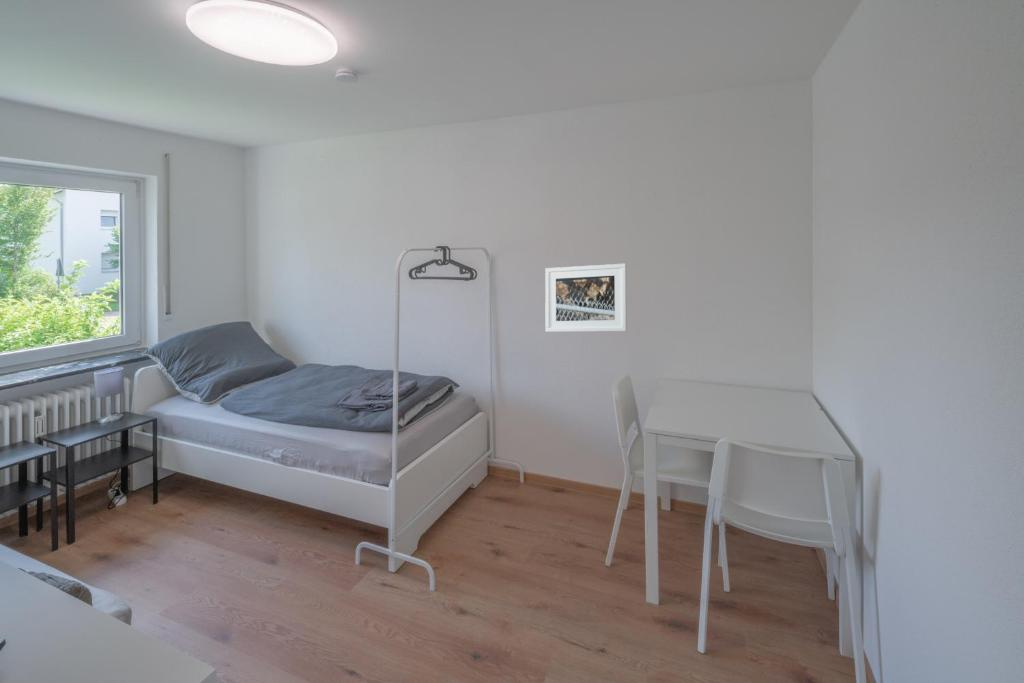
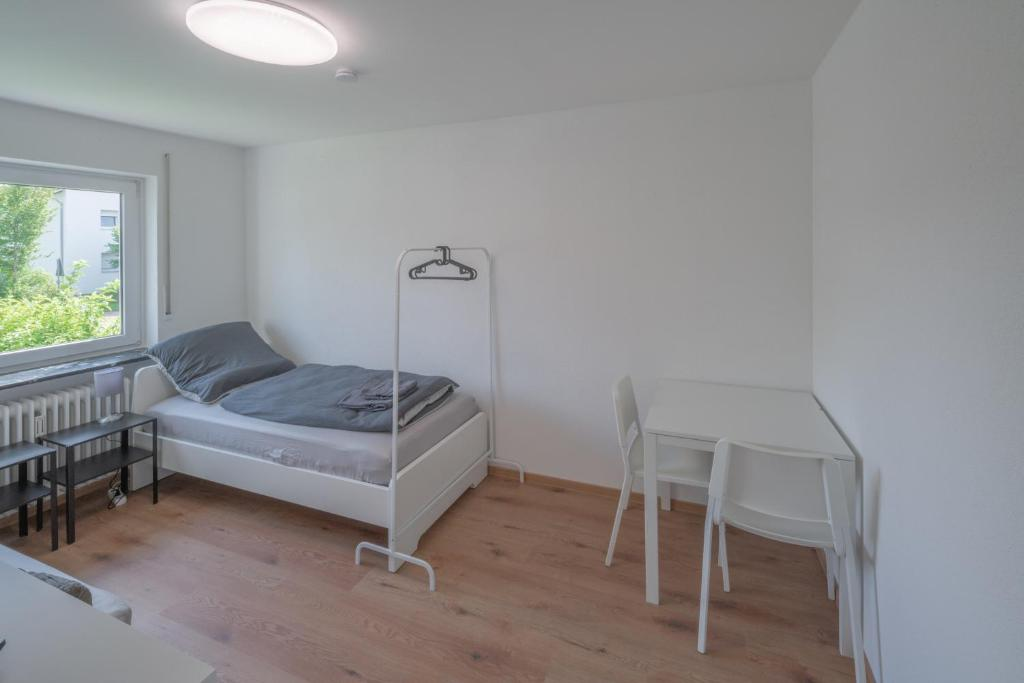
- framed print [544,263,627,333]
